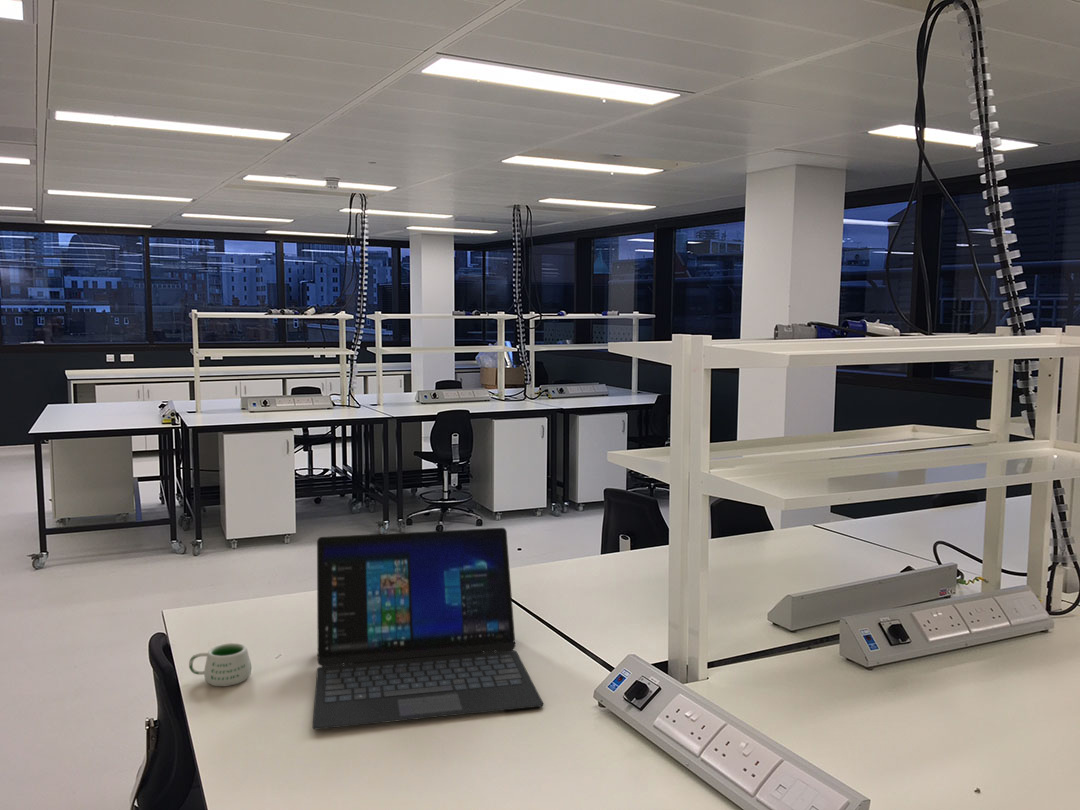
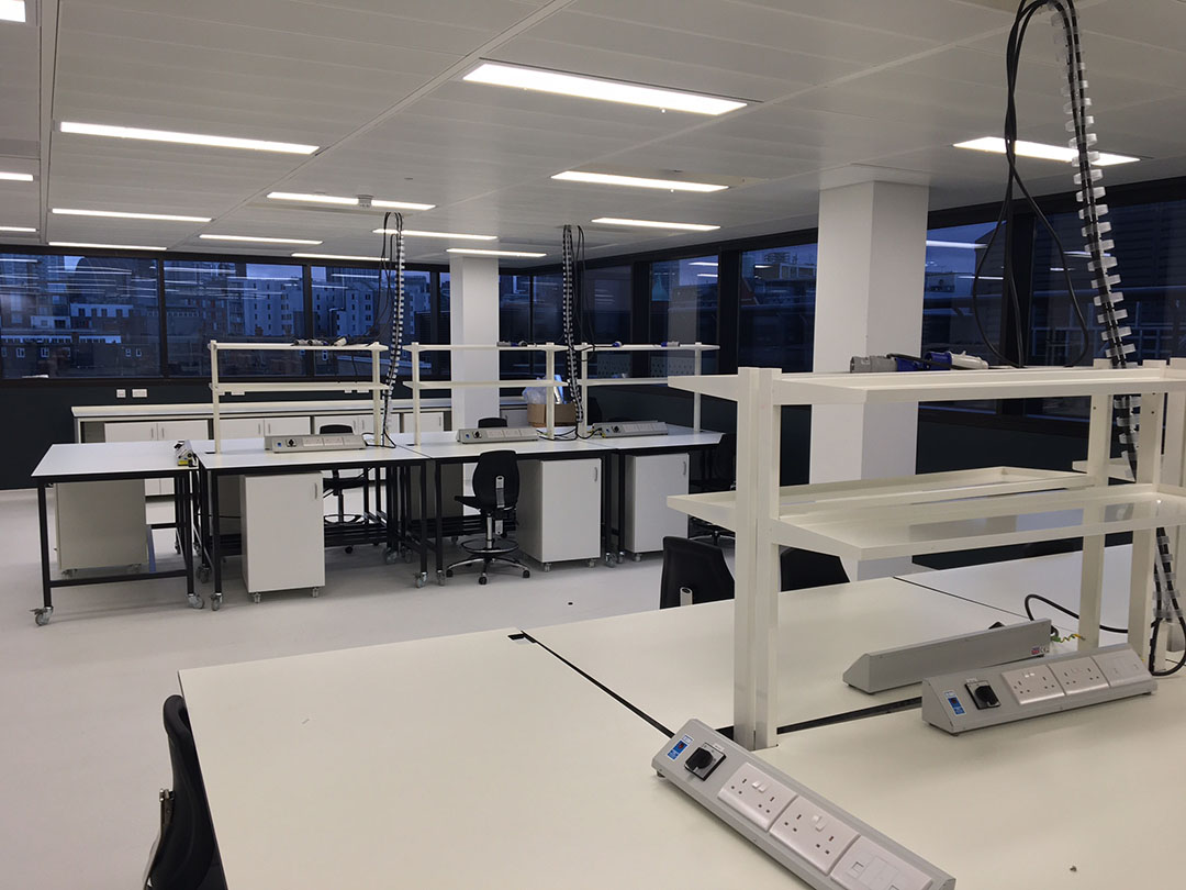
- mug [188,642,252,687]
- laptop [312,527,545,731]
